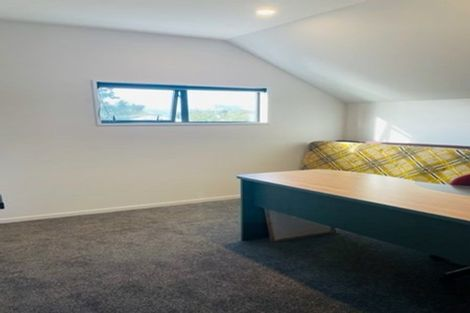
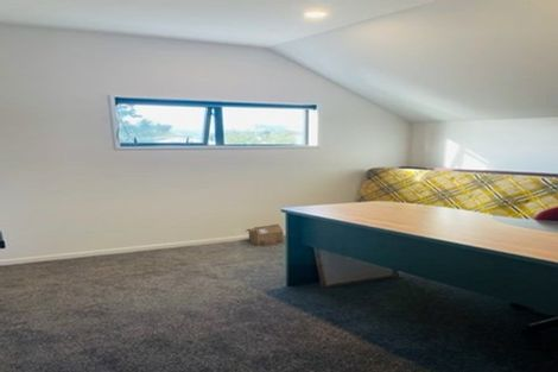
+ cardboard box [245,223,285,247]
